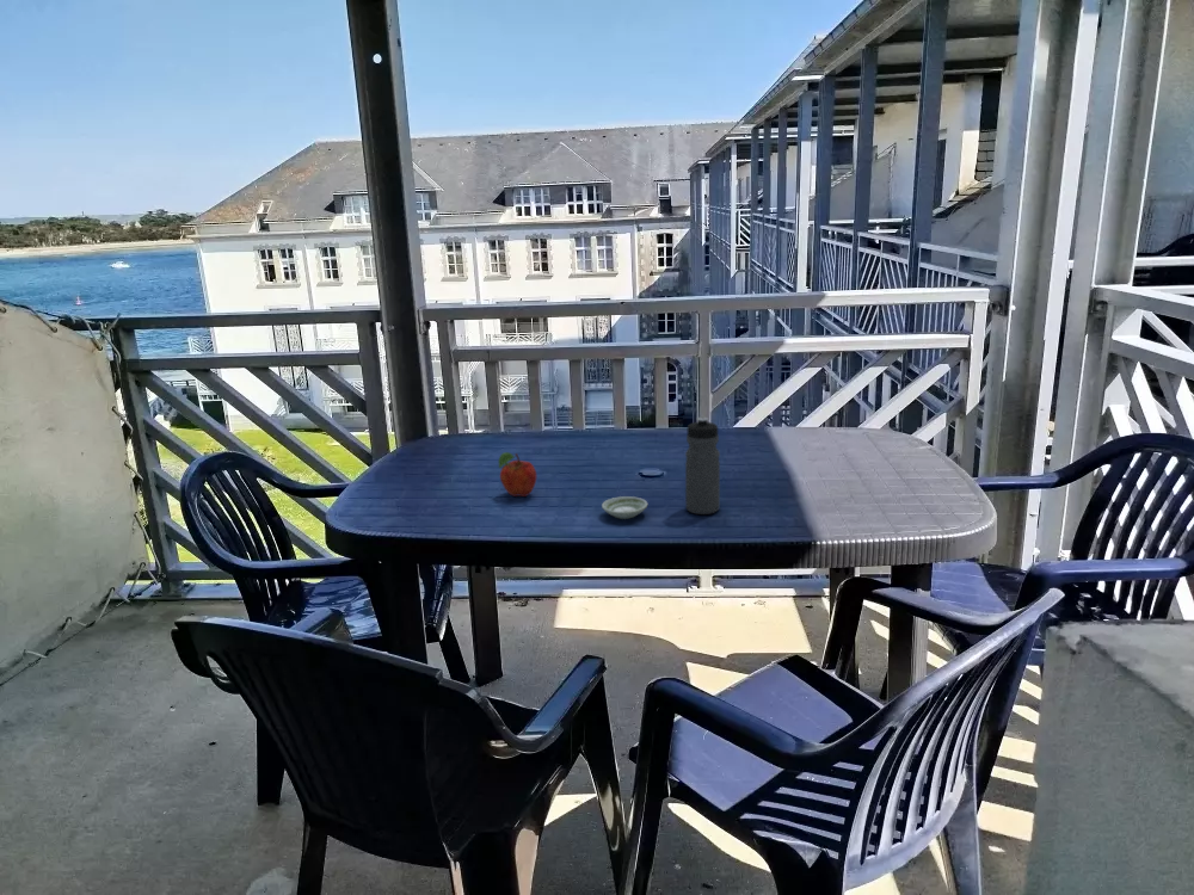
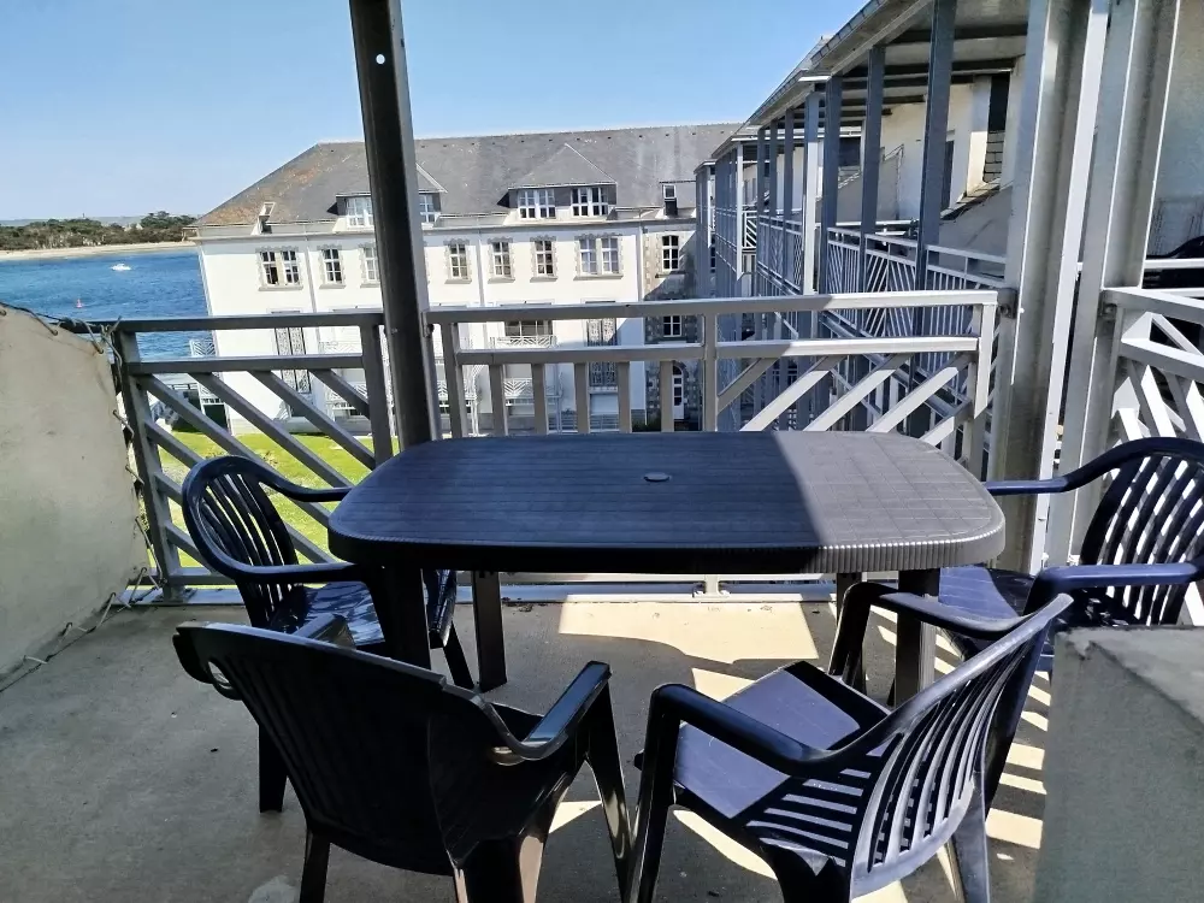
- saucer [601,495,648,520]
- fruit [497,451,537,498]
- water bottle [684,416,721,516]
